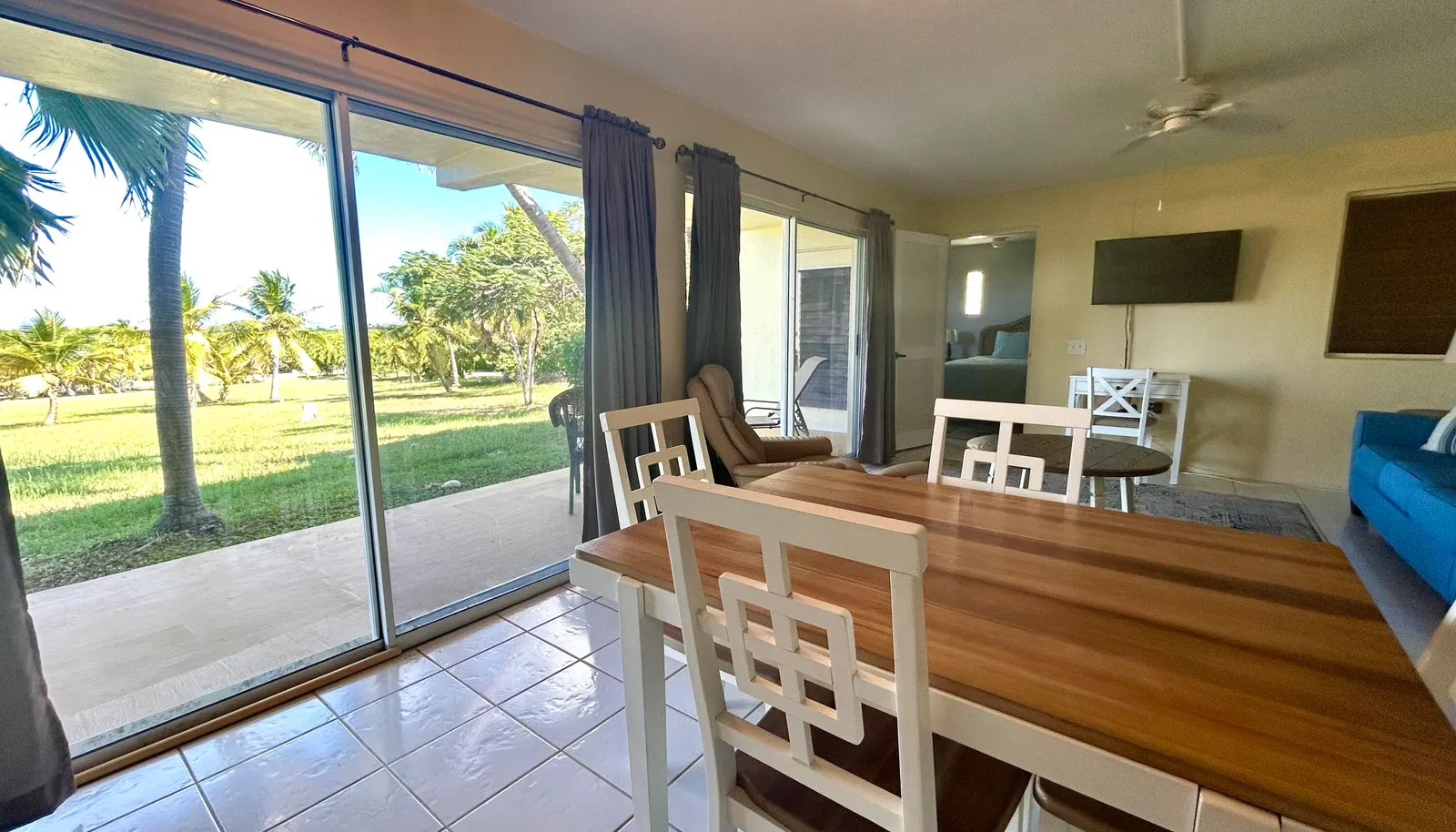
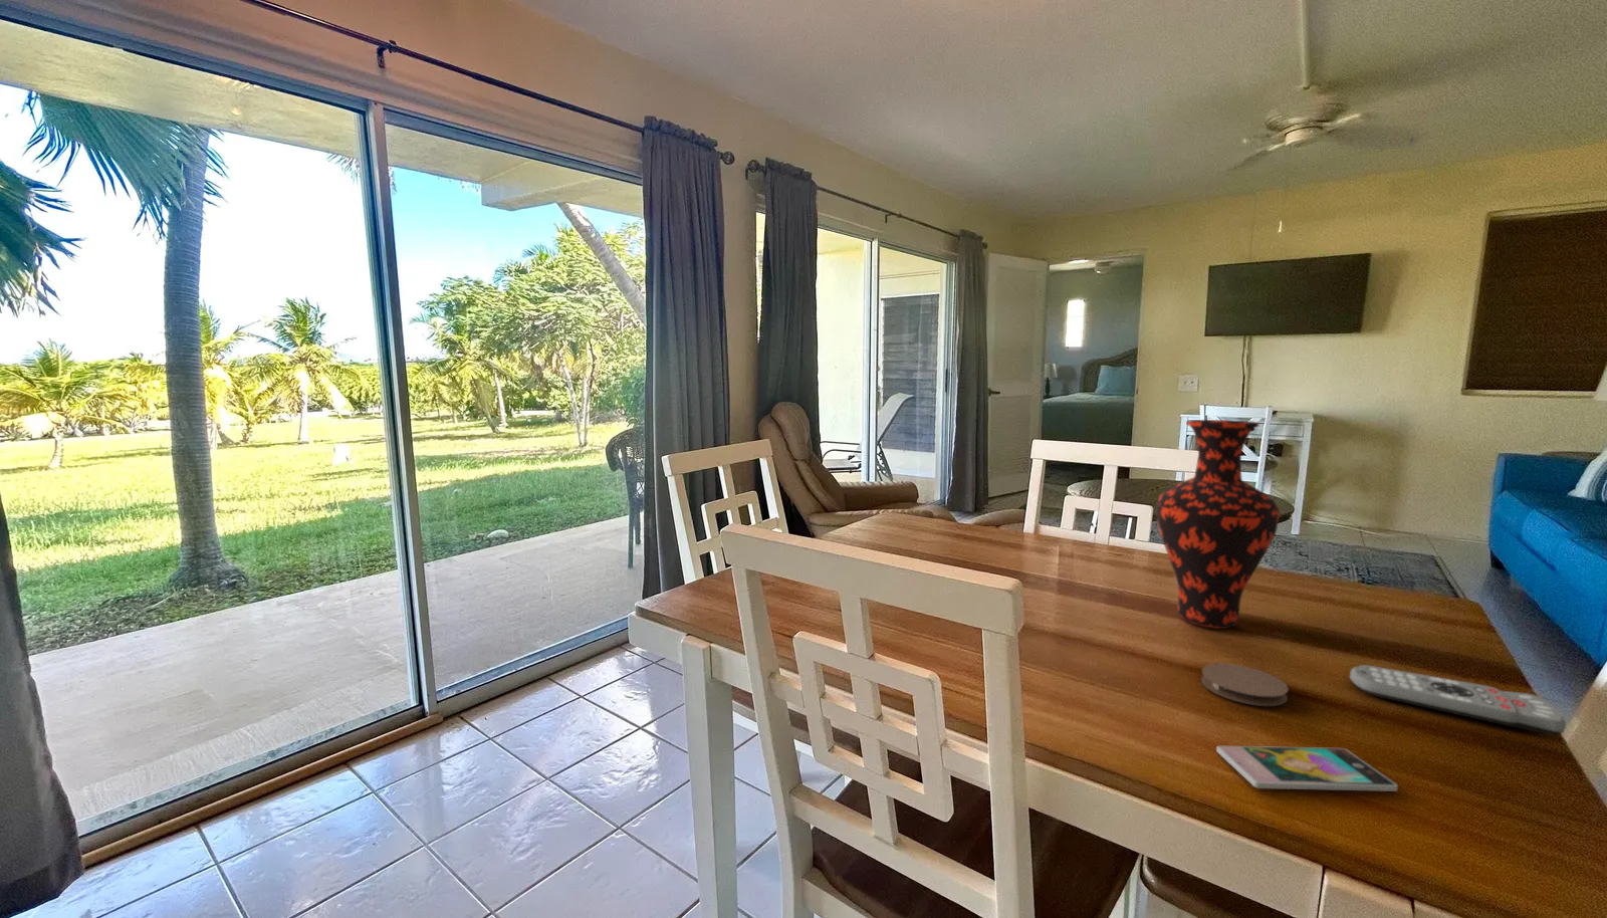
+ coaster [1200,663,1289,707]
+ smartphone [1215,745,1400,792]
+ remote control [1349,664,1567,736]
+ vase [1154,419,1280,630]
